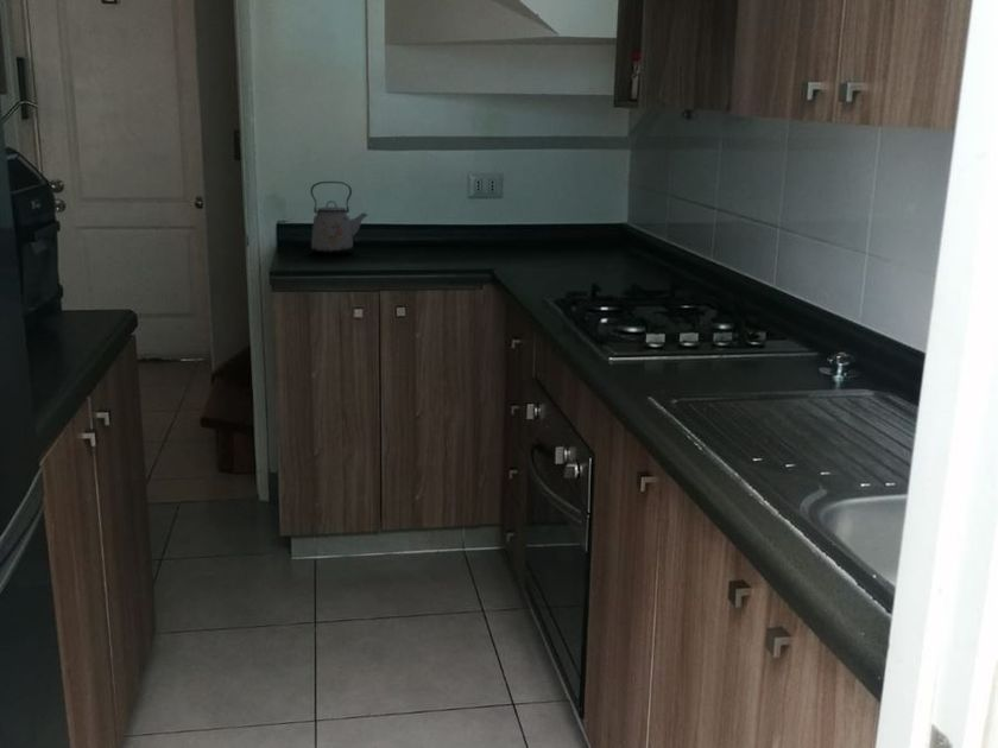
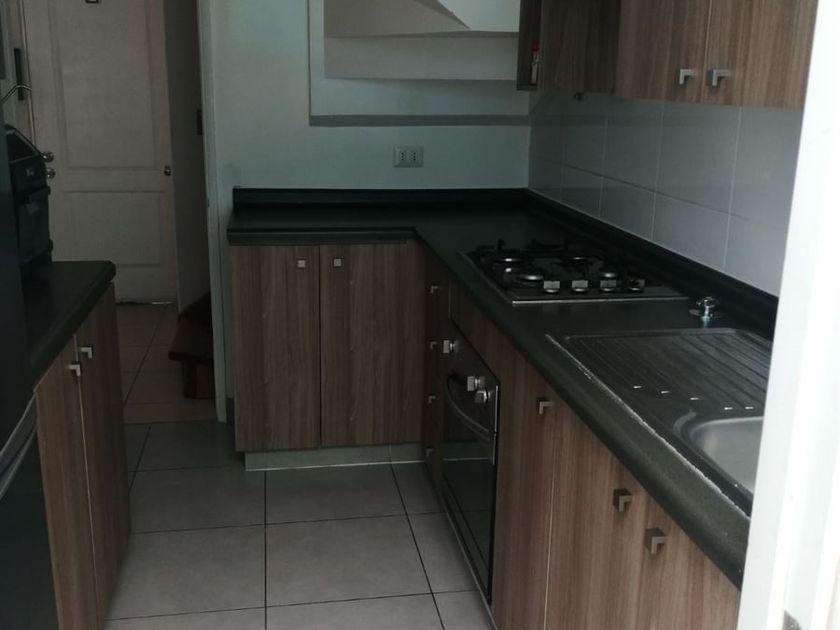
- kettle [309,180,369,255]
